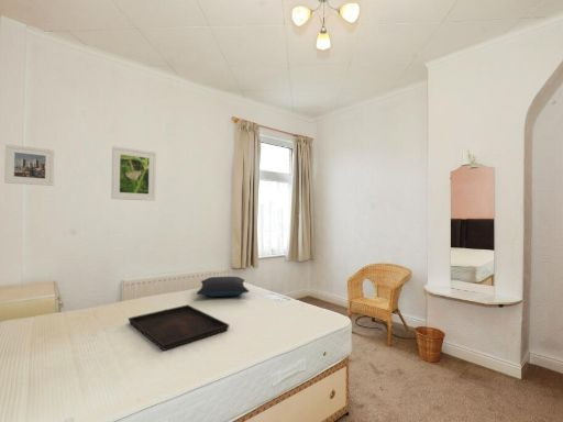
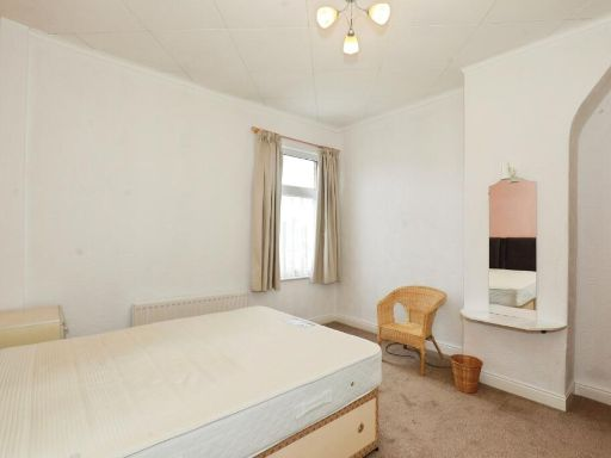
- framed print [3,143,55,187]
- pillow [196,276,250,298]
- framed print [110,145,157,202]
- serving tray [128,303,230,352]
